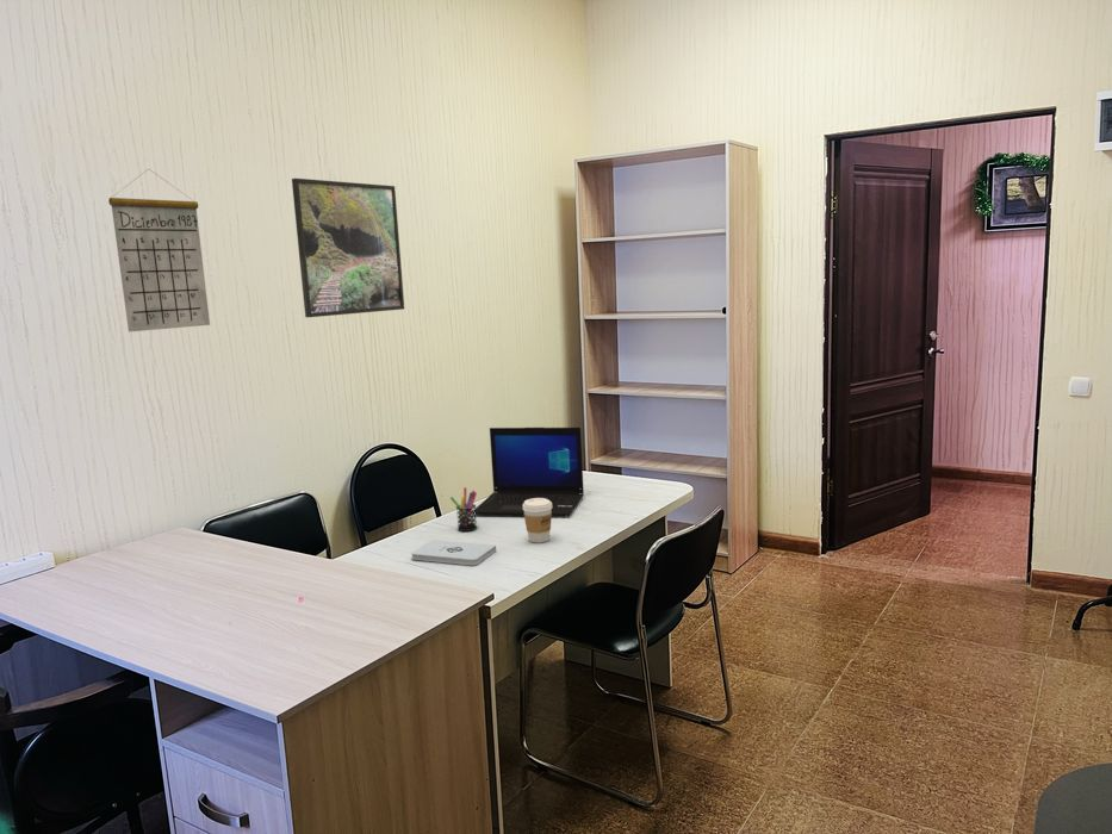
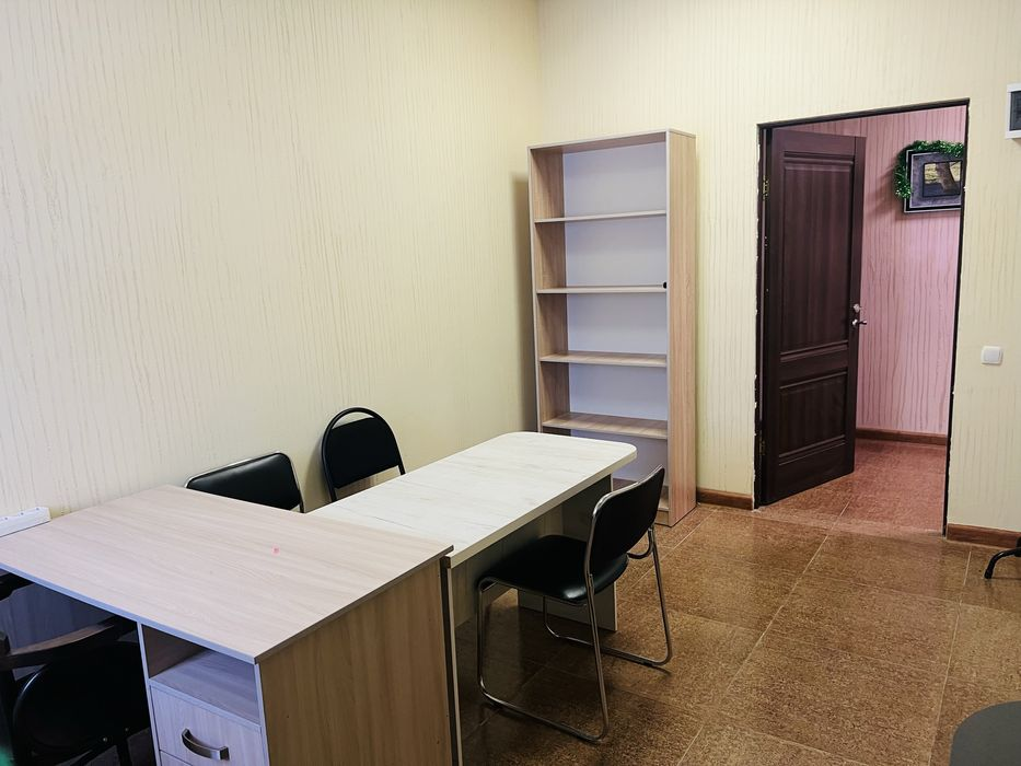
- laptop [473,427,585,517]
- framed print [291,178,405,318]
- notepad [410,539,497,566]
- pen holder [449,486,478,533]
- calendar [107,168,211,332]
- coffee cup [523,498,553,543]
